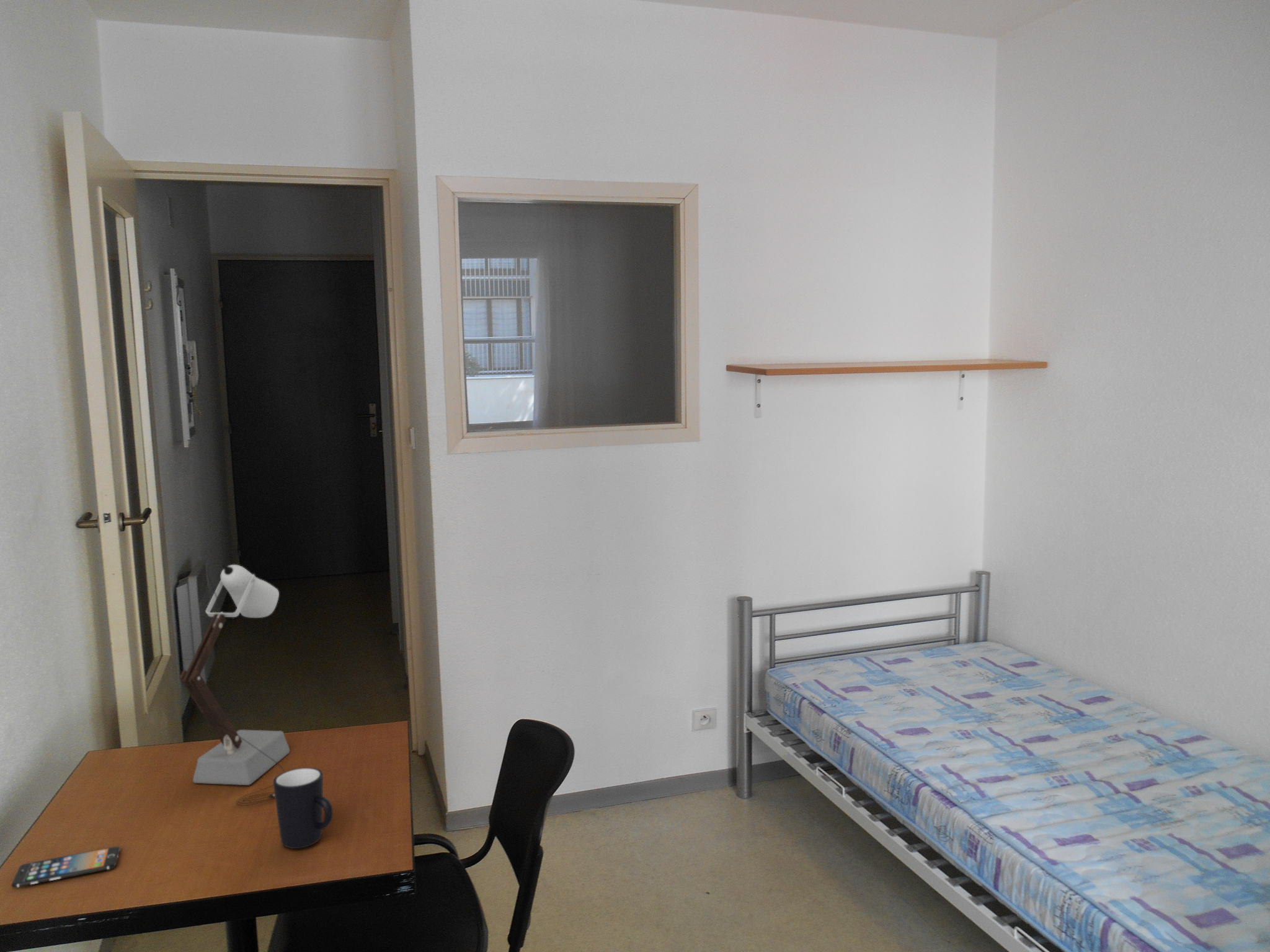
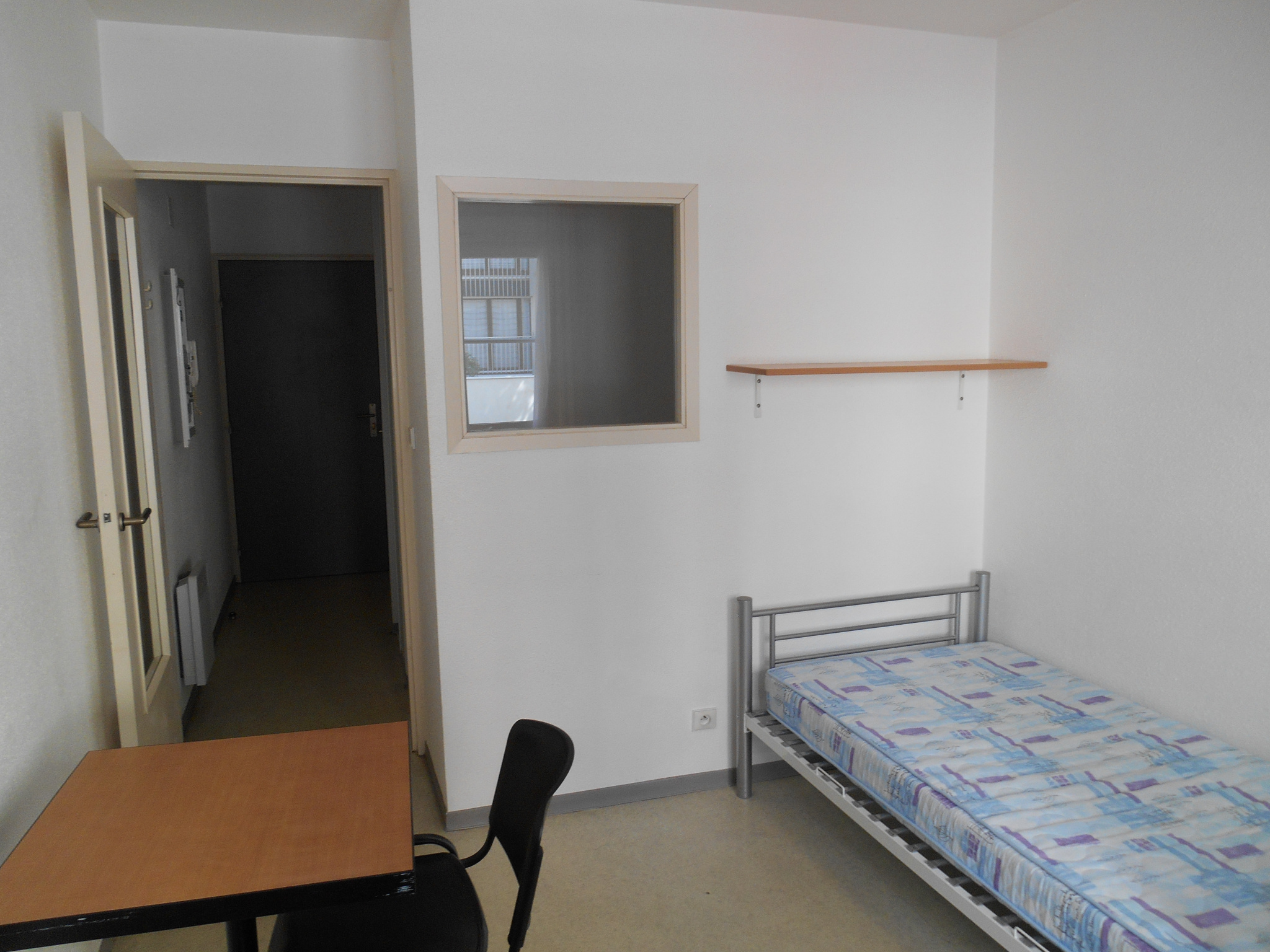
- smartphone [11,846,120,888]
- mug [273,767,334,849]
- desk lamp [178,562,290,806]
